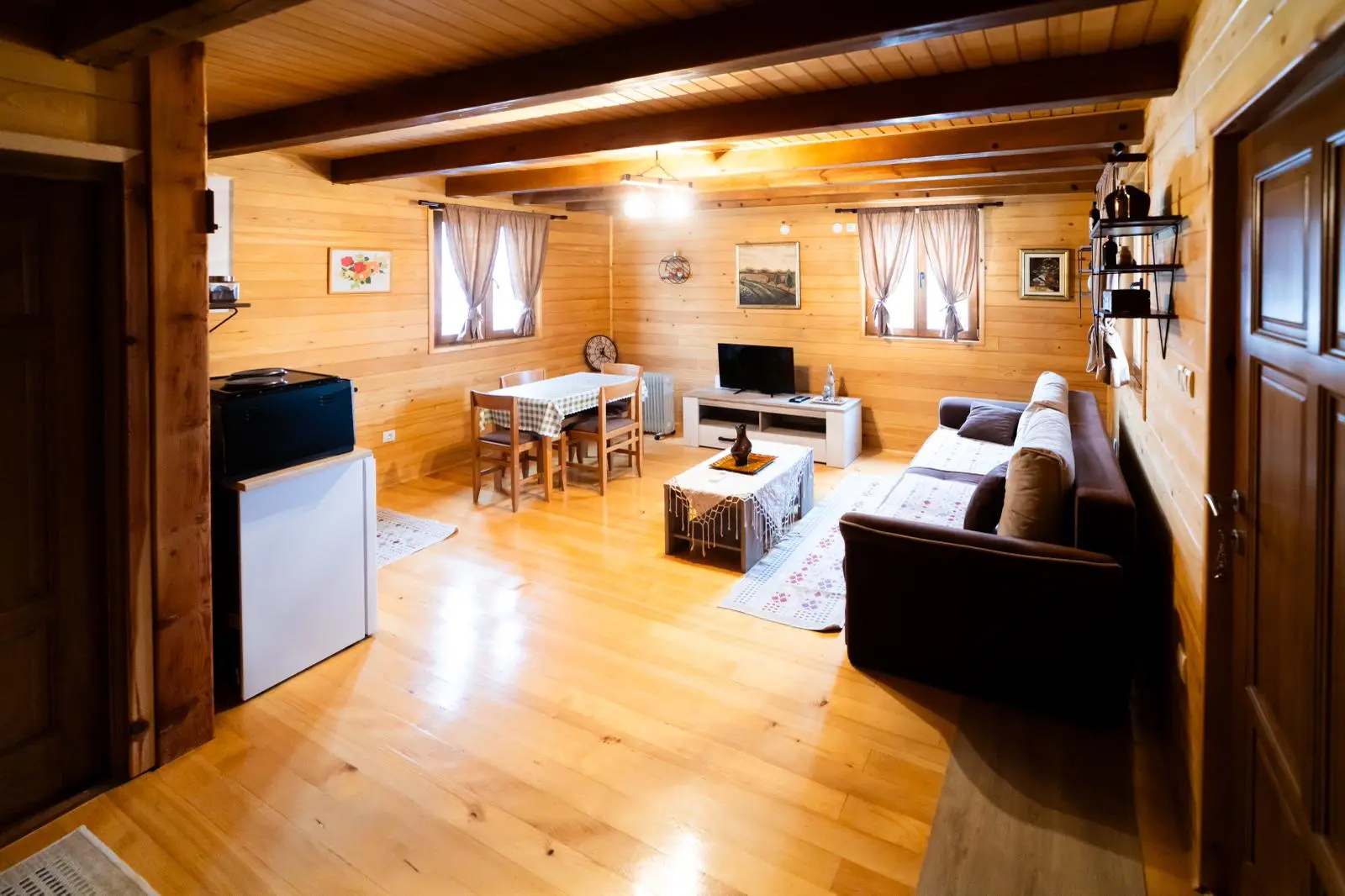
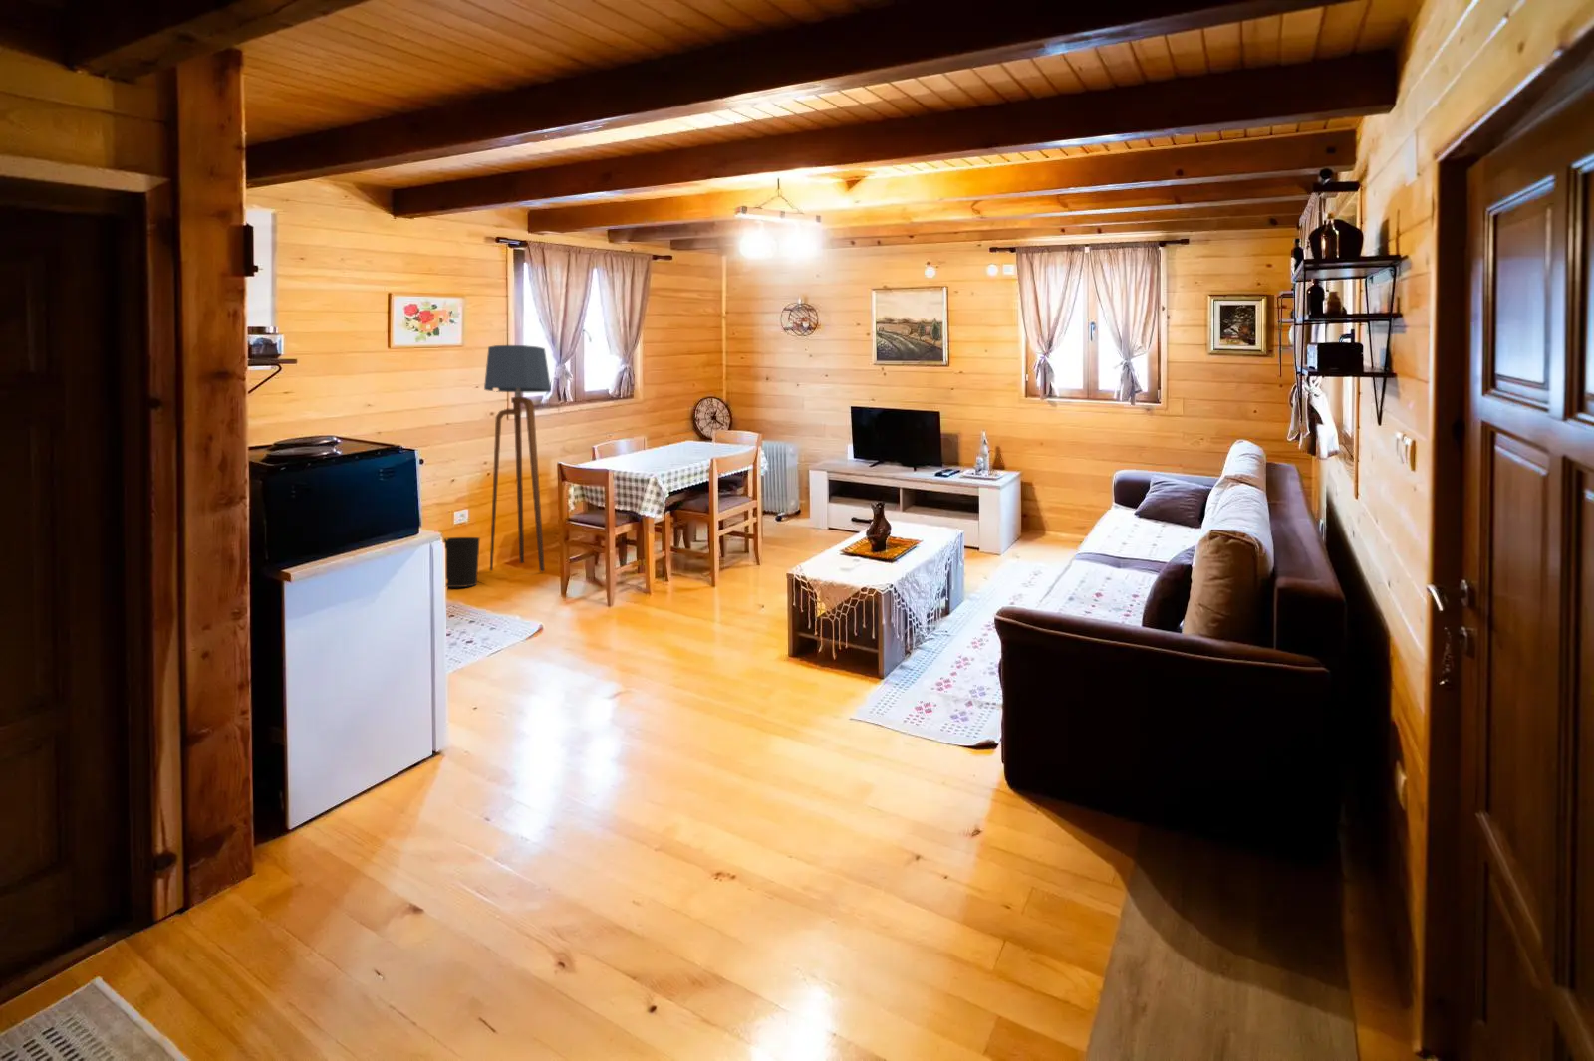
+ floor lamp [484,345,552,572]
+ wastebasket [443,536,481,589]
